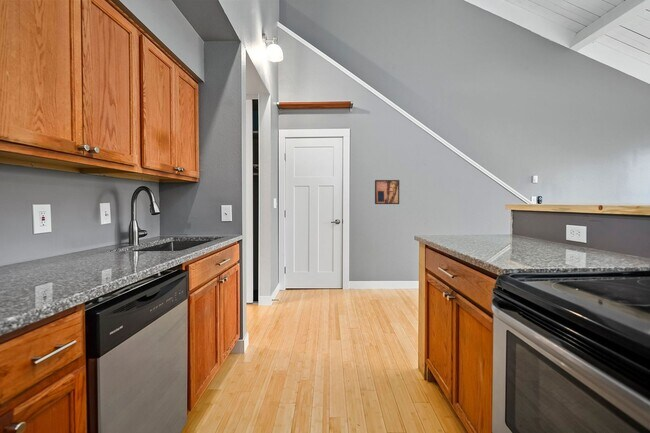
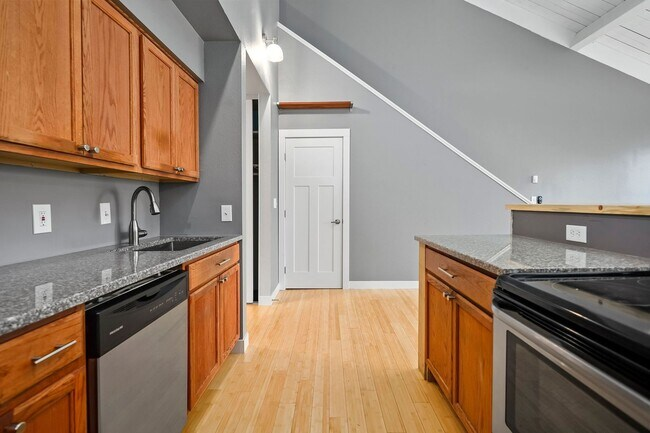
- wall art [374,179,400,205]
